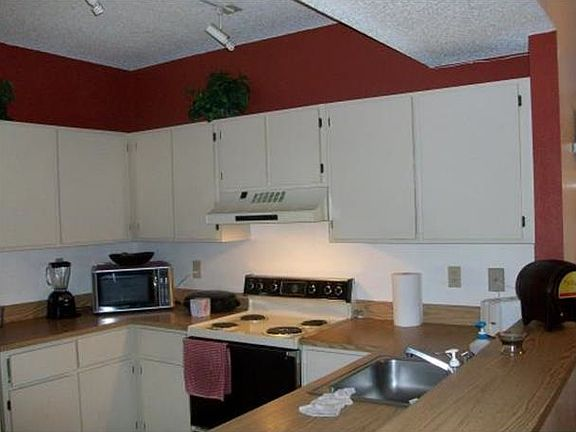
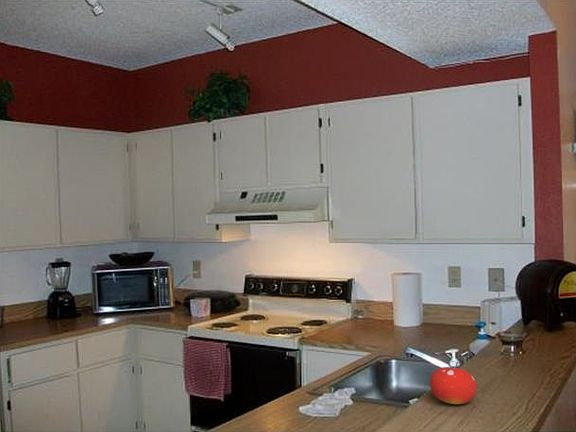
+ fruit [429,361,478,405]
